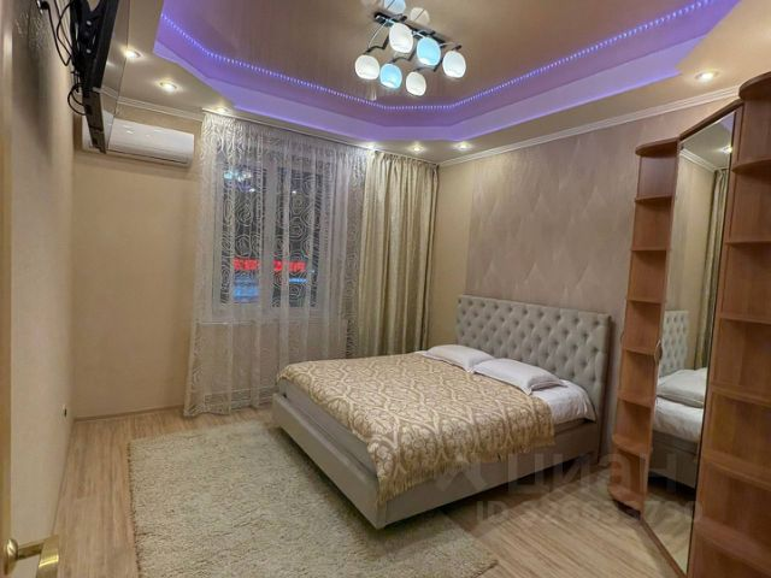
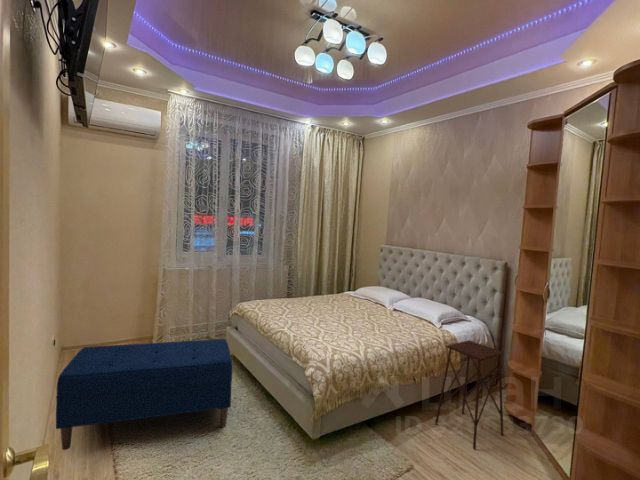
+ bench [55,338,233,451]
+ side table [434,339,505,450]
